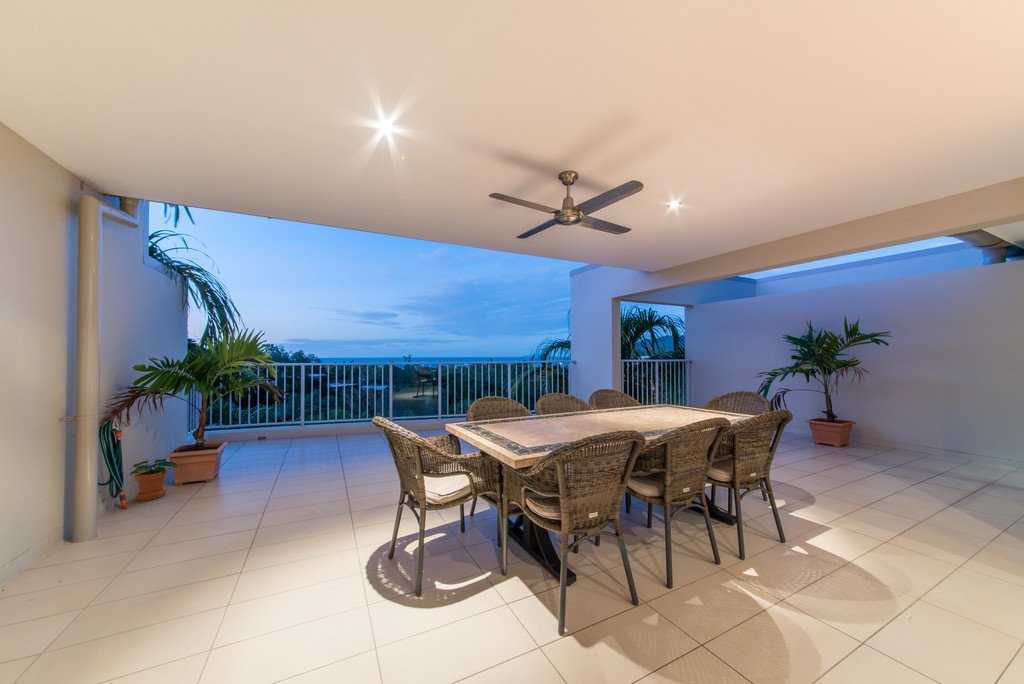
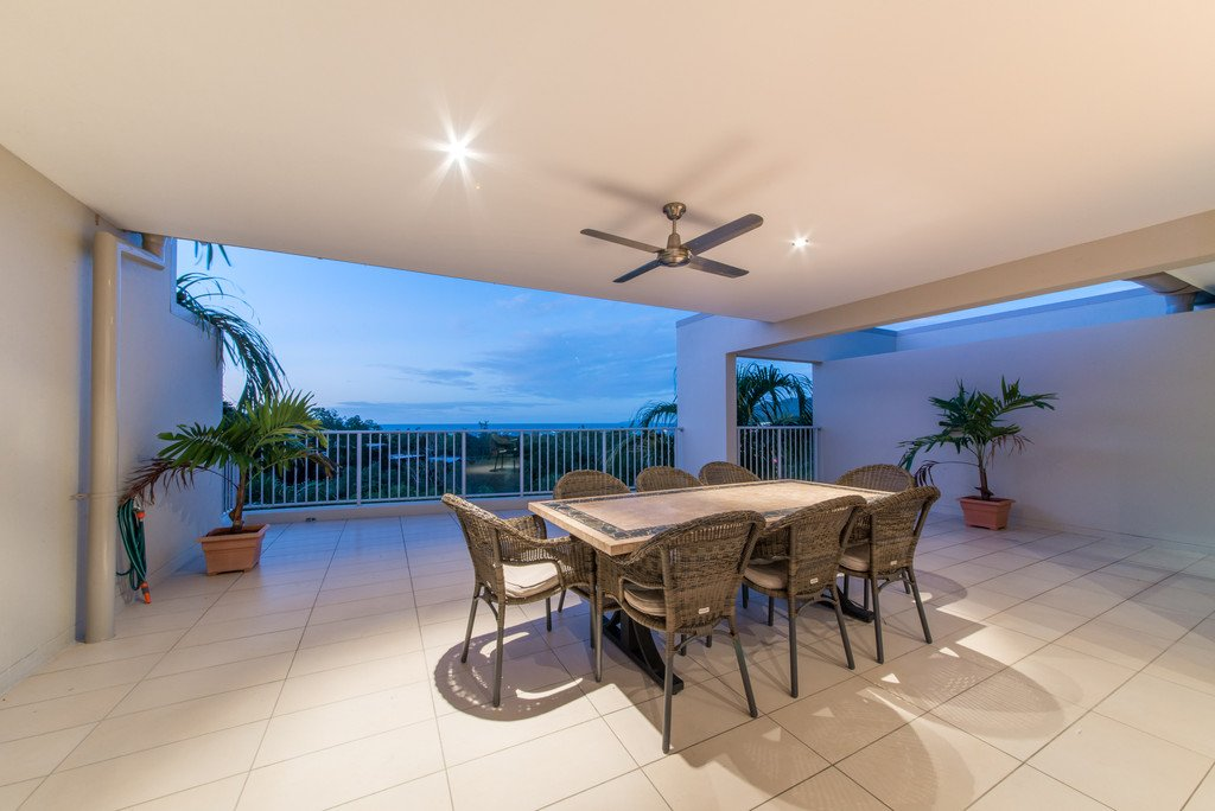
- potted plant [129,458,179,502]
